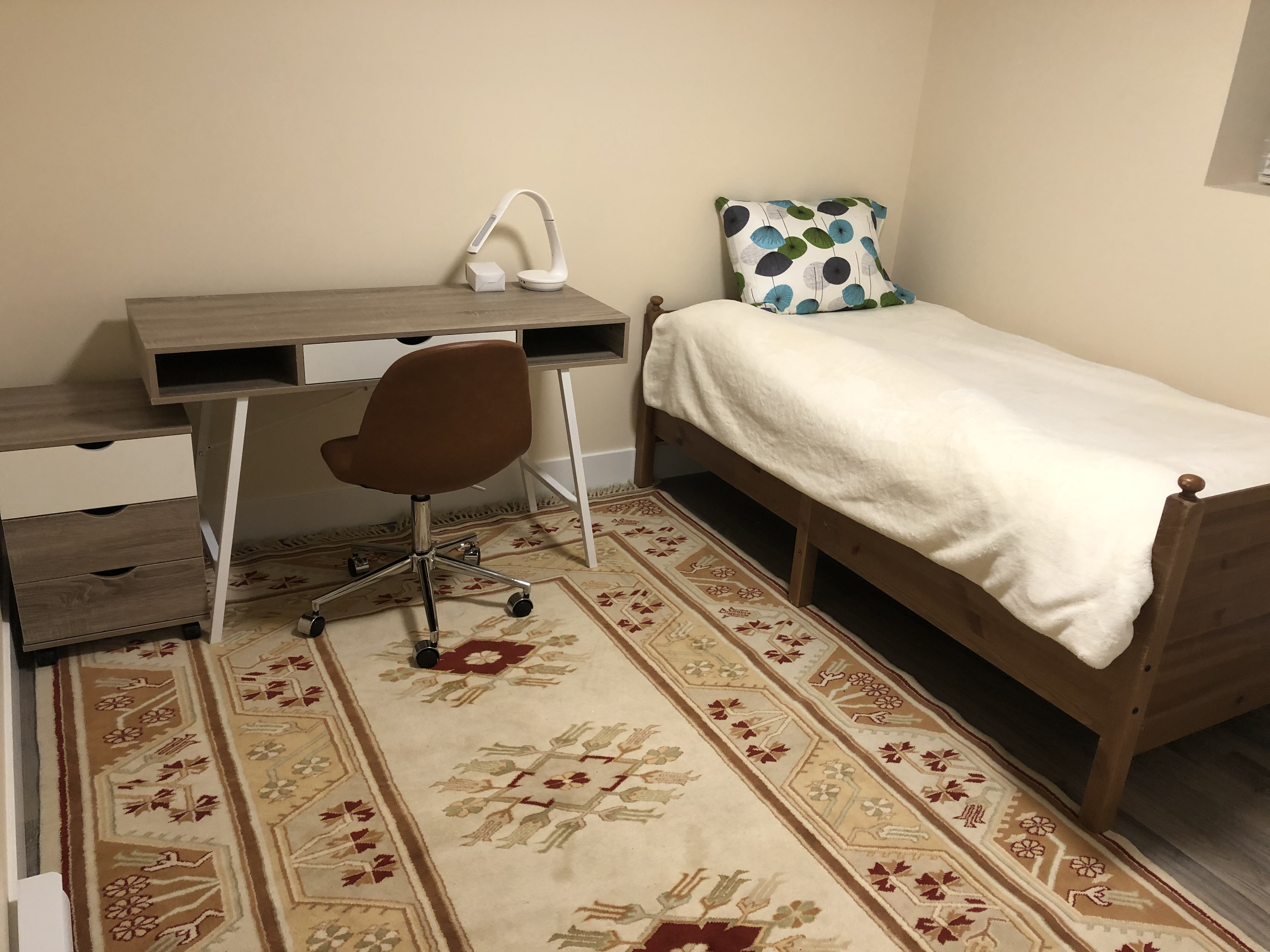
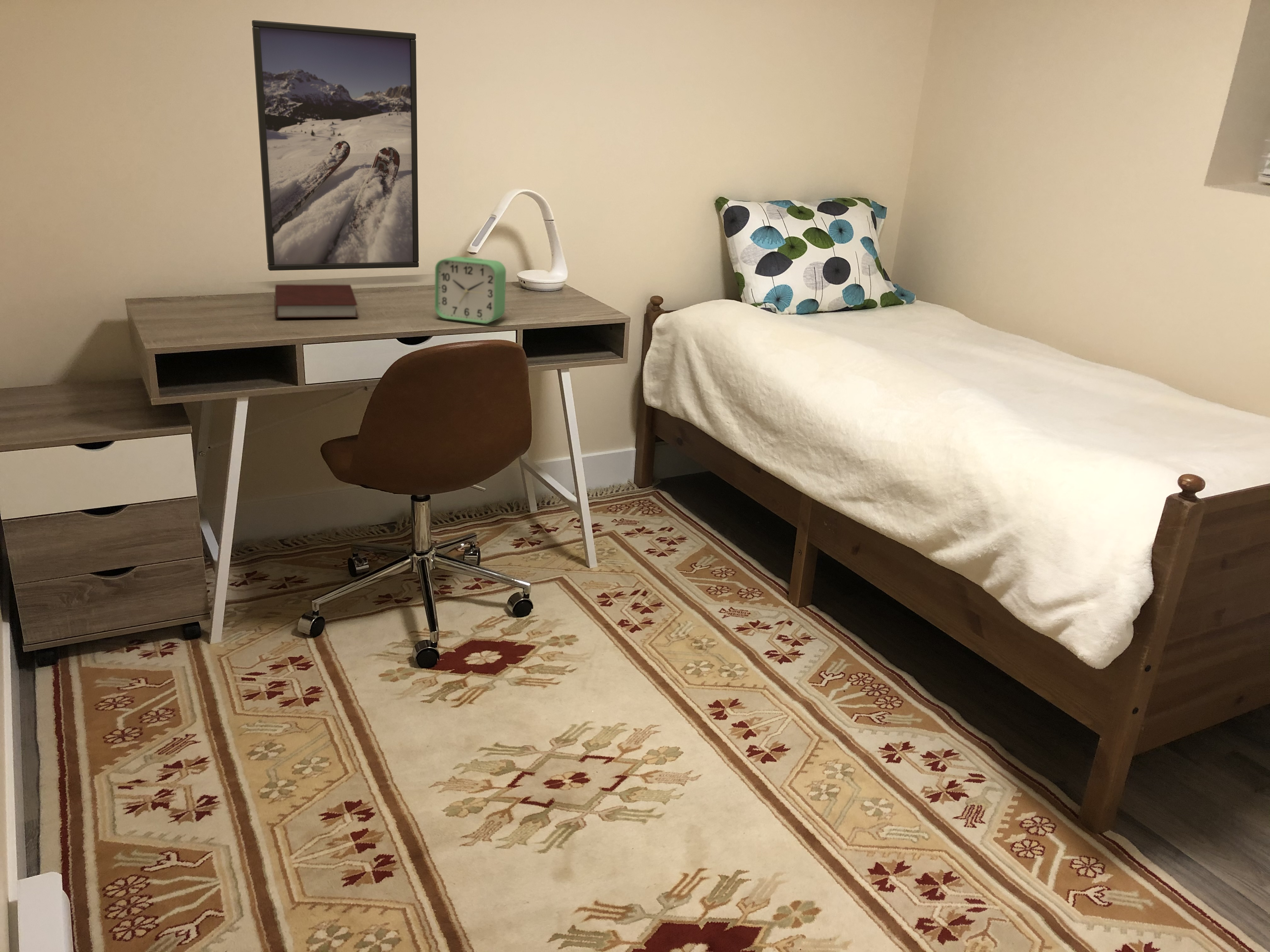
+ alarm clock [434,256,506,324]
+ notebook [275,284,358,318]
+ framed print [251,20,419,271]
